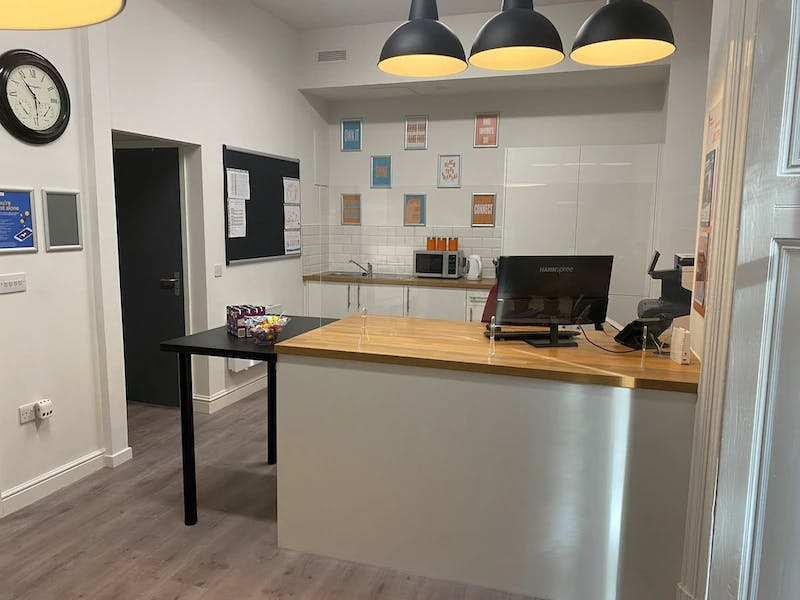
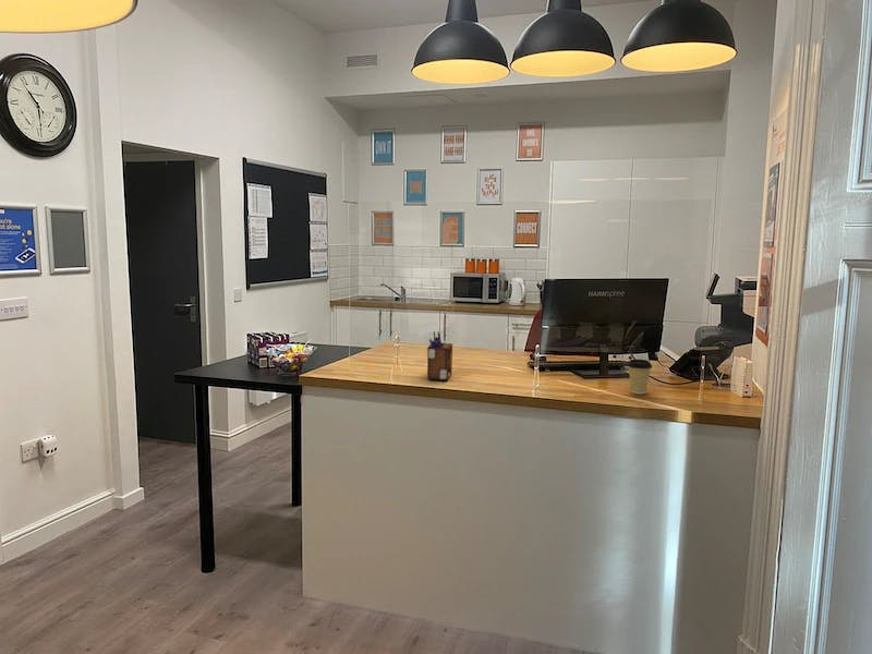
+ coffee cup [626,359,653,396]
+ desk organizer [426,330,453,382]
